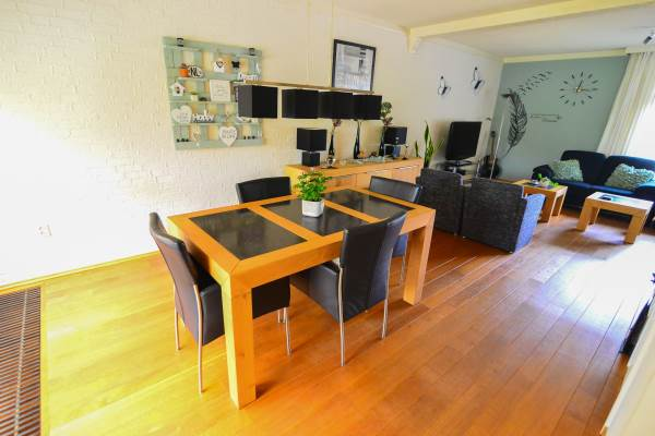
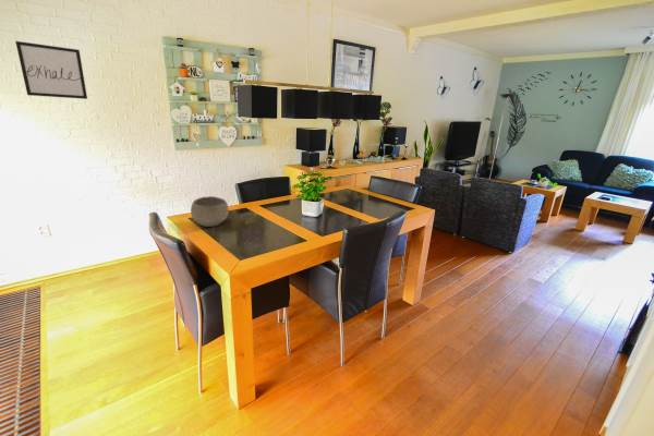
+ bowl [190,195,230,228]
+ wall art [14,40,88,100]
